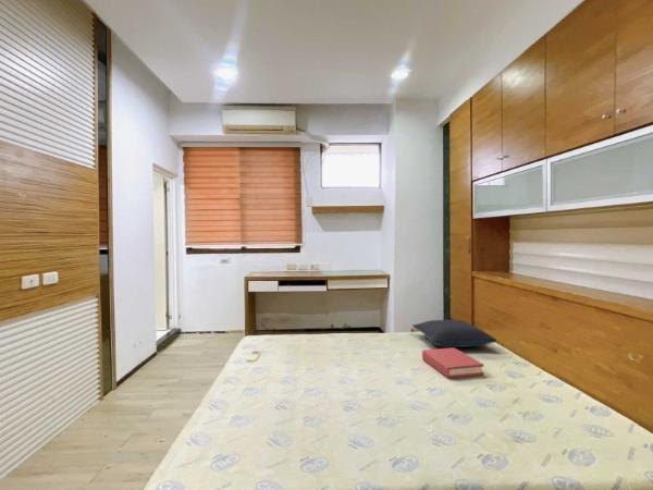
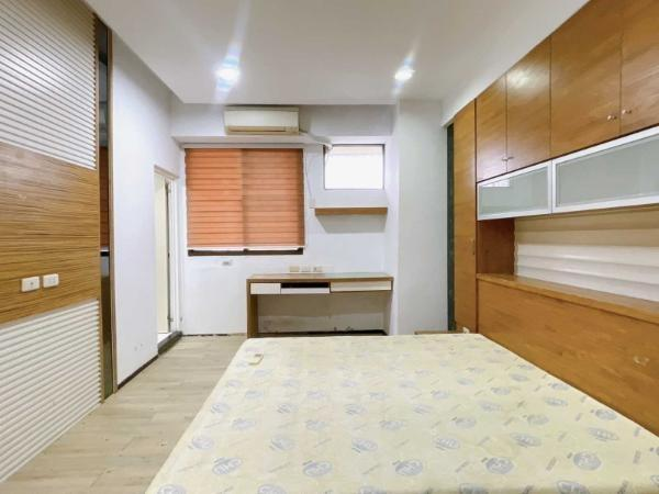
- pillow [411,318,498,348]
- hardback book [421,347,484,379]
